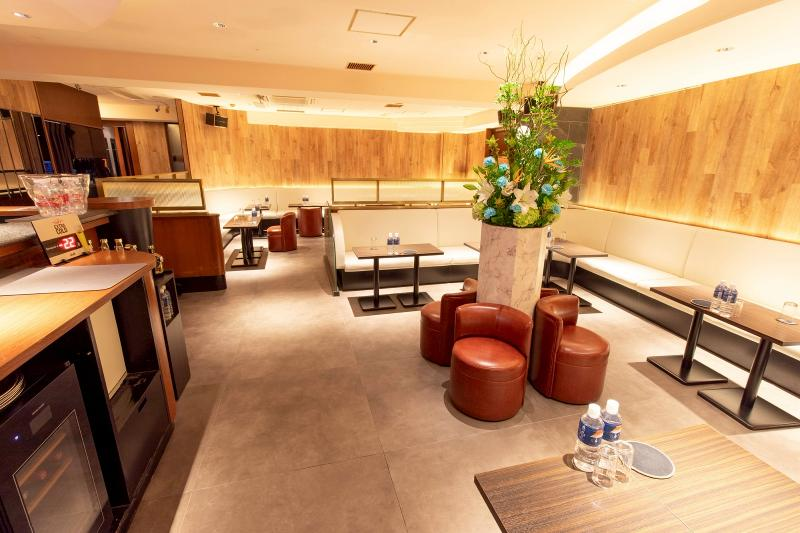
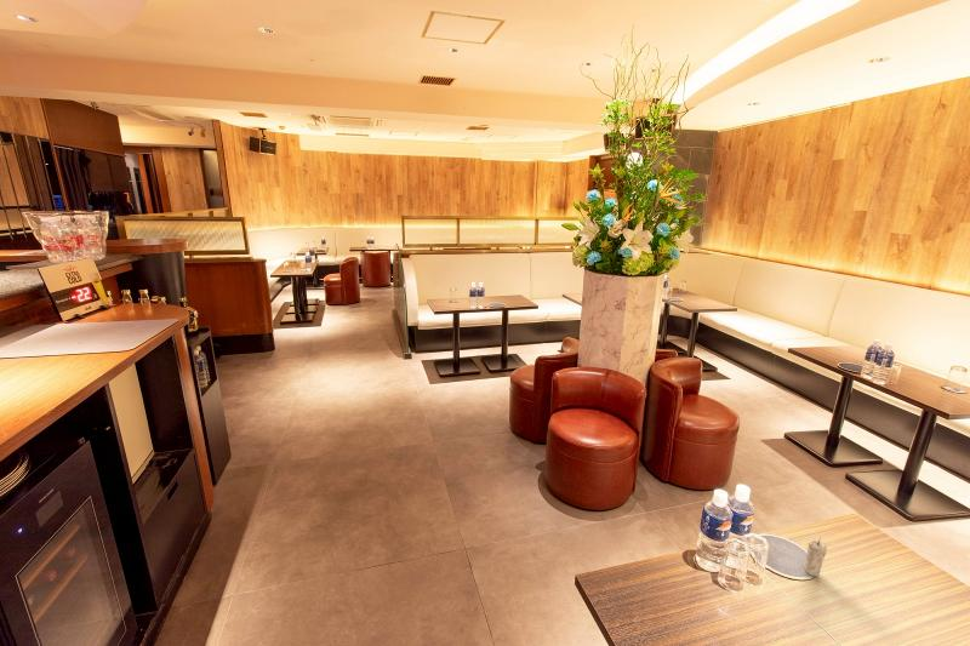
+ candle [803,536,828,577]
